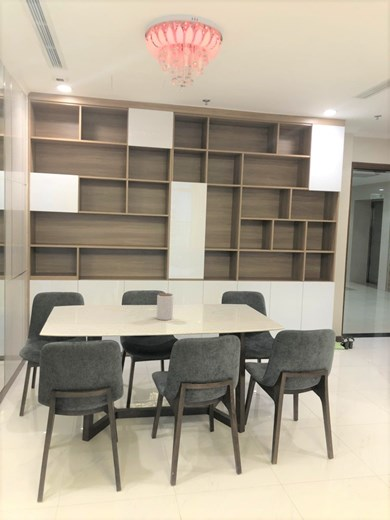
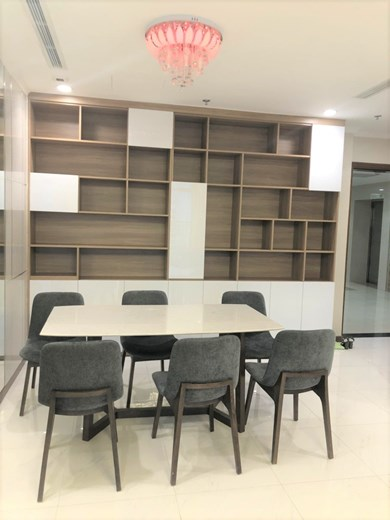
- jar [156,292,174,321]
